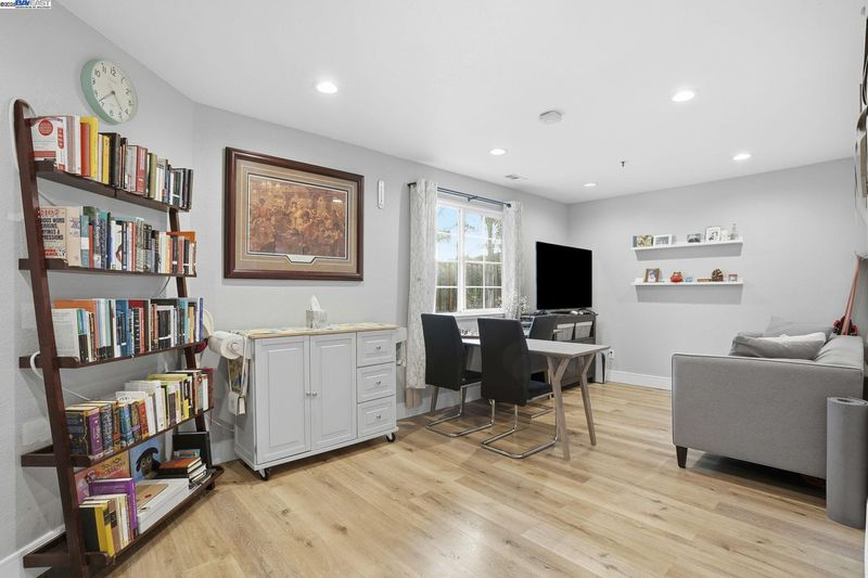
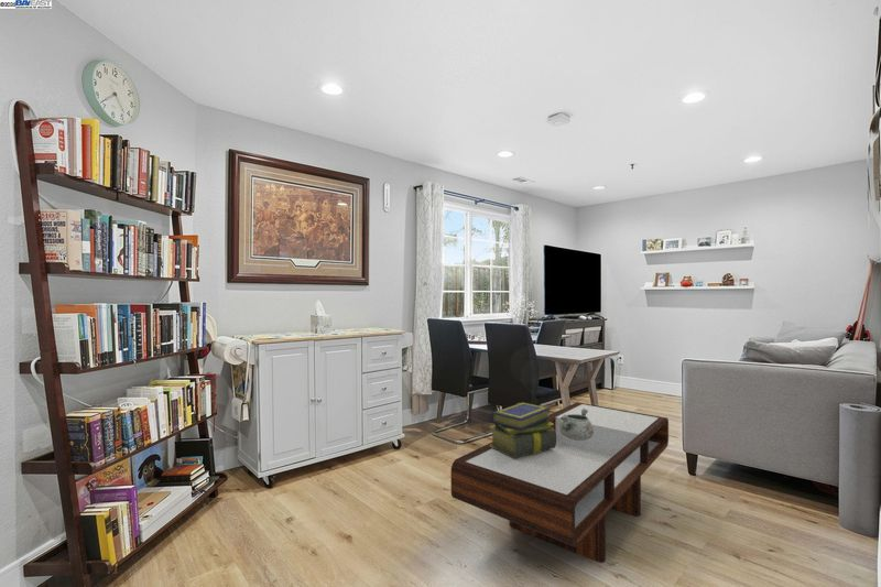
+ stack of books [489,401,556,458]
+ coffee table [450,401,670,564]
+ decorative bowl [559,409,594,441]
